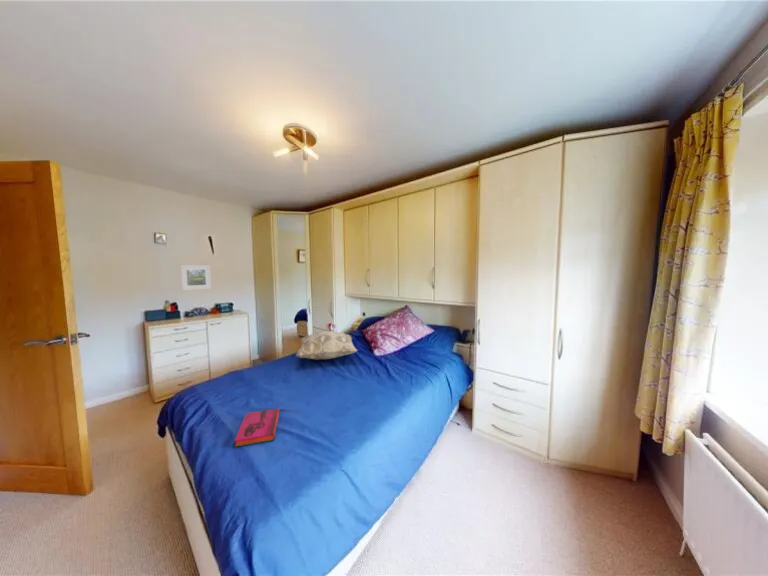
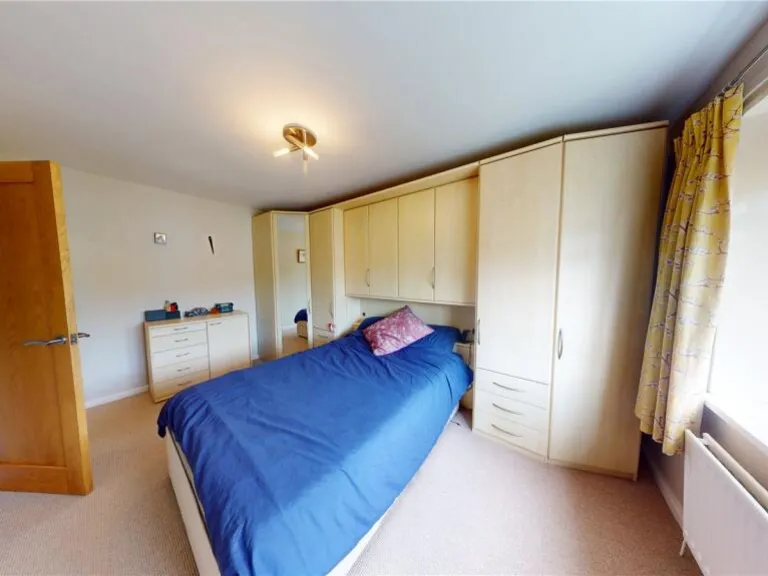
- decorative pillow [294,330,359,360]
- hardback book [234,407,281,448]
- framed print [179,264,212,291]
